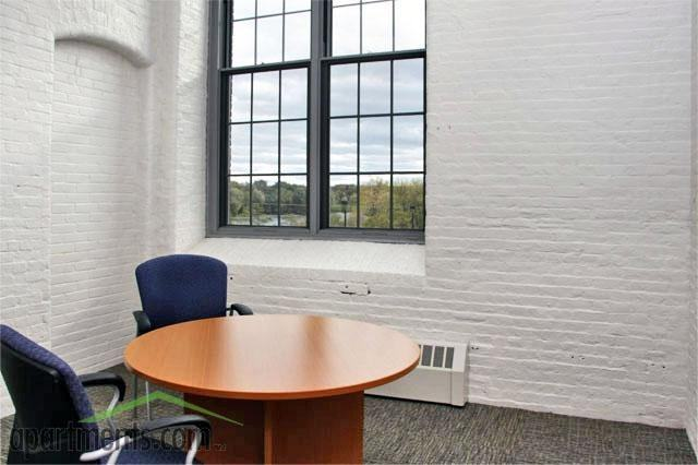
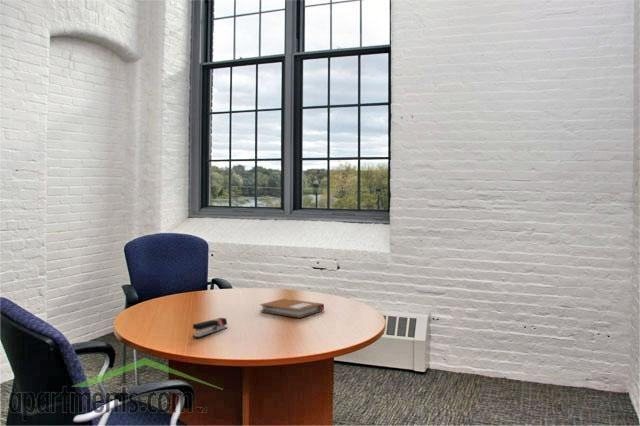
+ notebook [259,298,325,319]
+ stapler [191,317,228,339]
